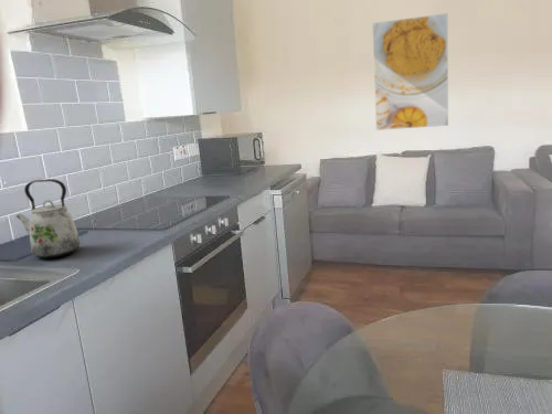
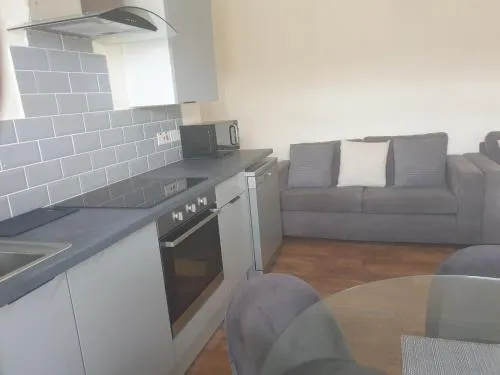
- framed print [371,12,449,131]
- kettle [14,178,81,259]
